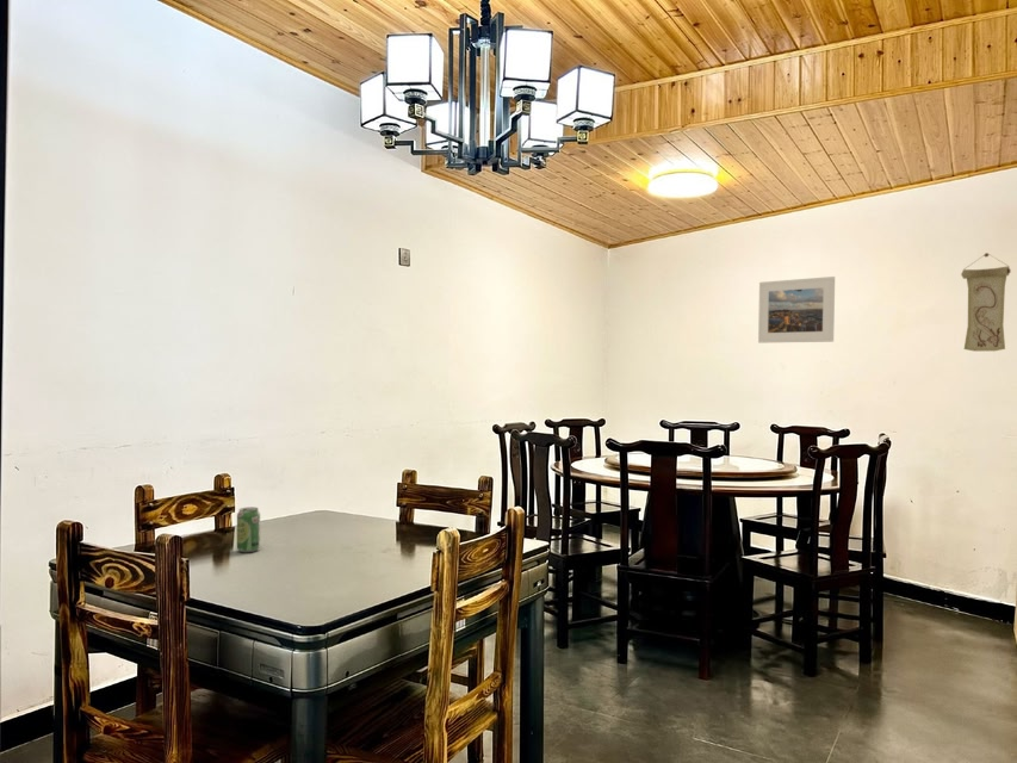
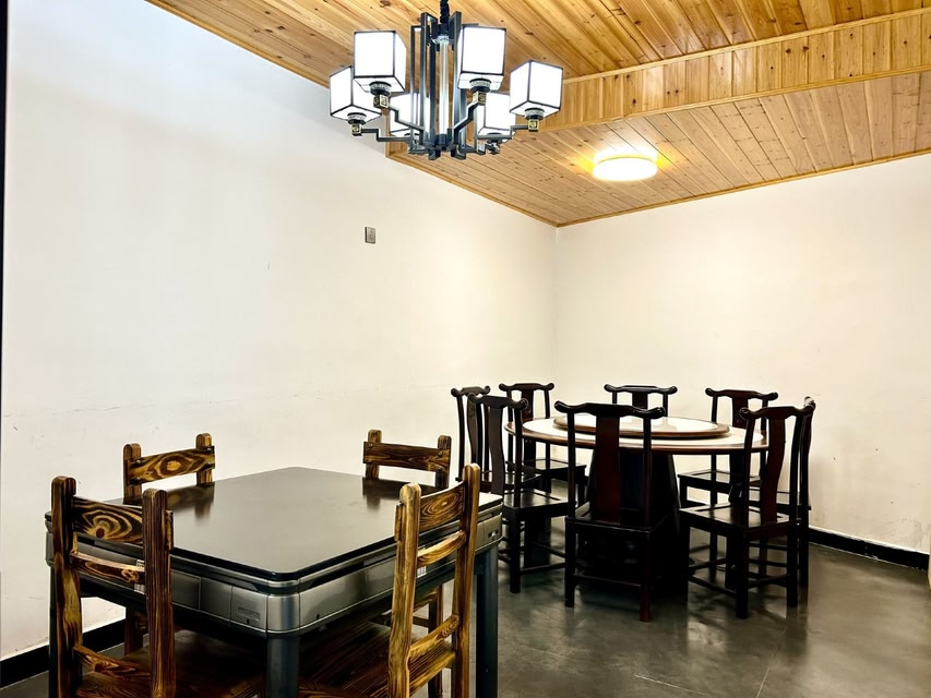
- beverage can [236,505,261,553]
- wall scroll [960,252,1012,353]
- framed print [757,275,836,345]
